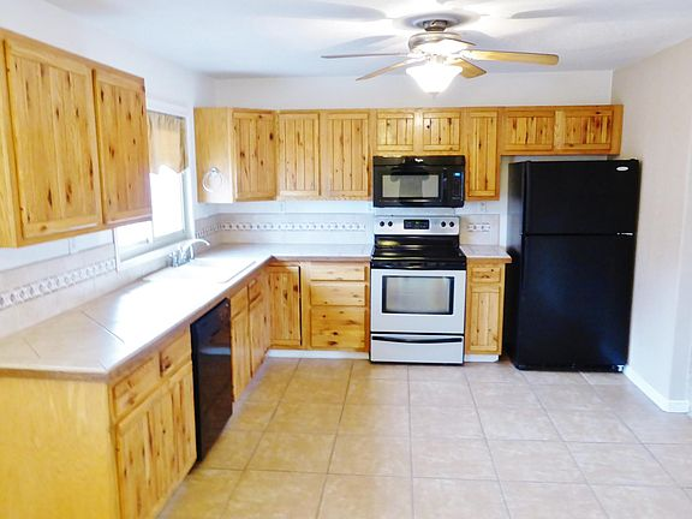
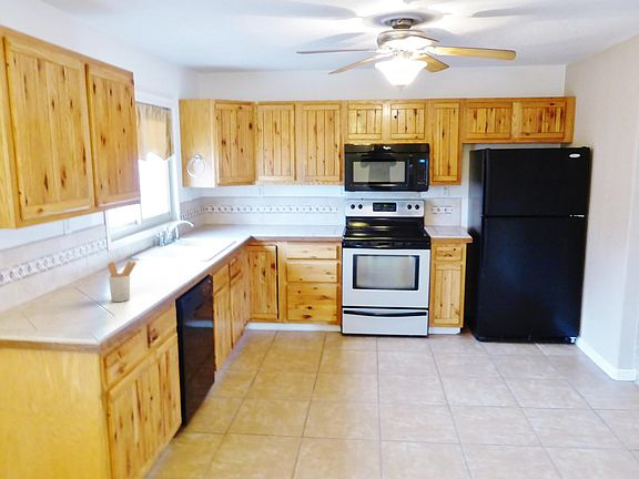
+ utensil holder [106,261,138,303]
